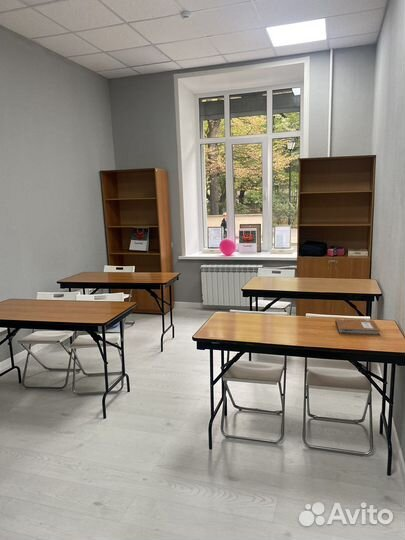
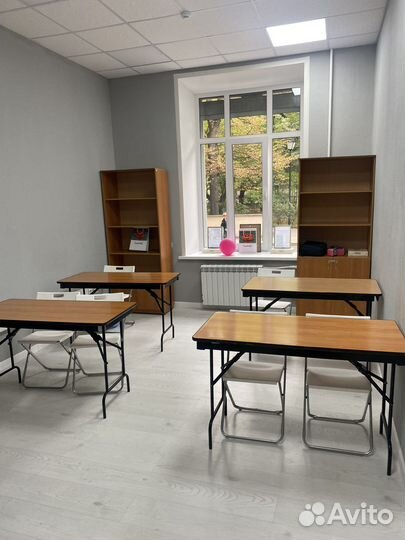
- notebook [334,318,381,337]
